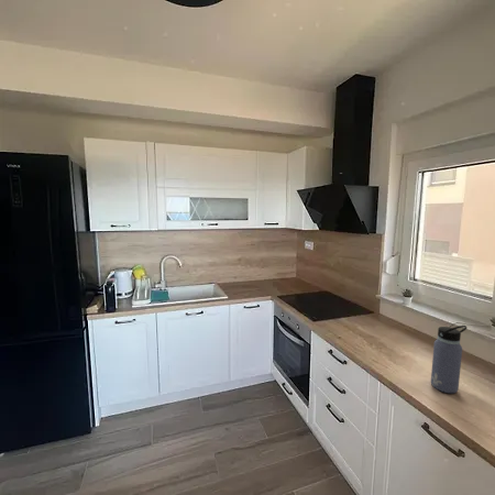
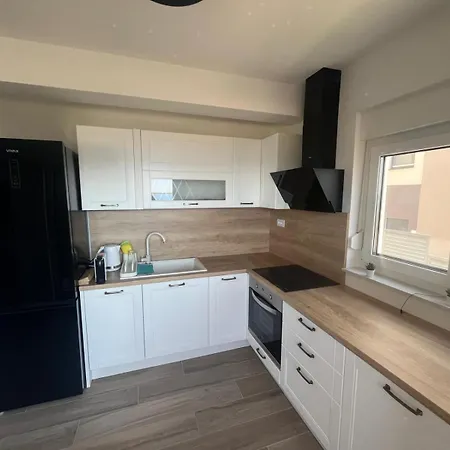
- water bottle [430,324,468,394]
